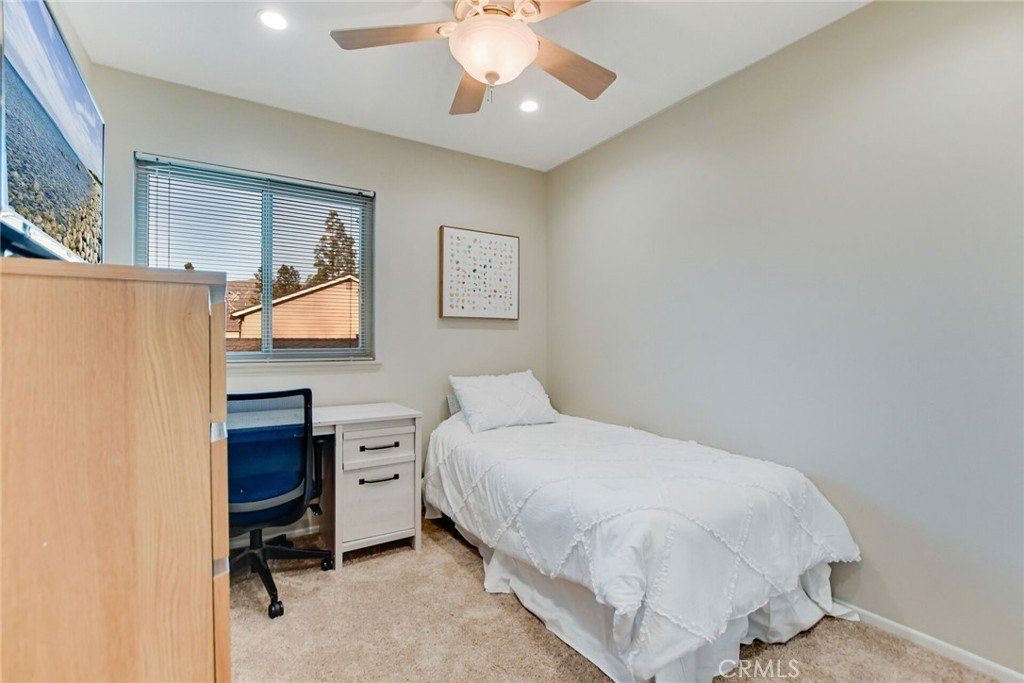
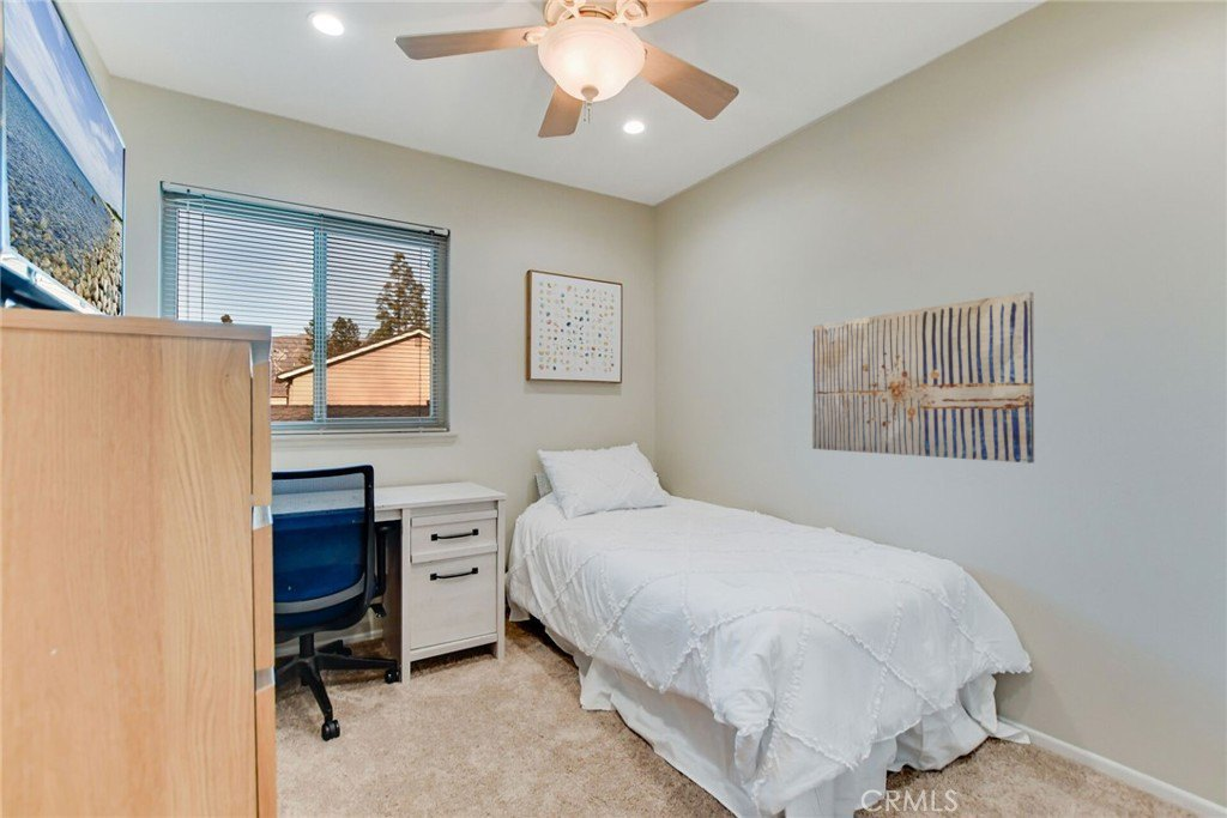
+ wall art [811,291,1035,465]
